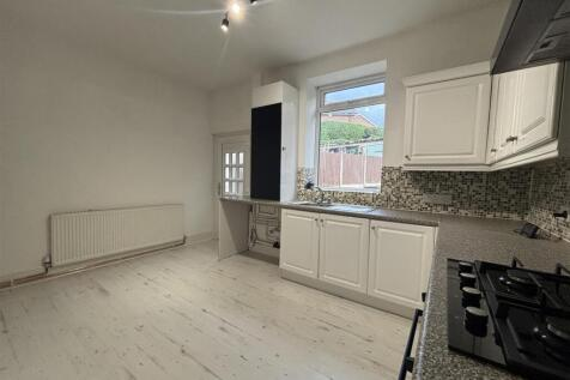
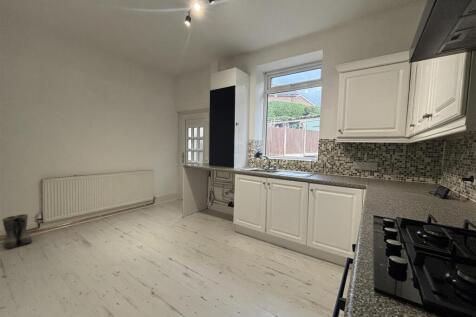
+ boots [1,213,34,250]
